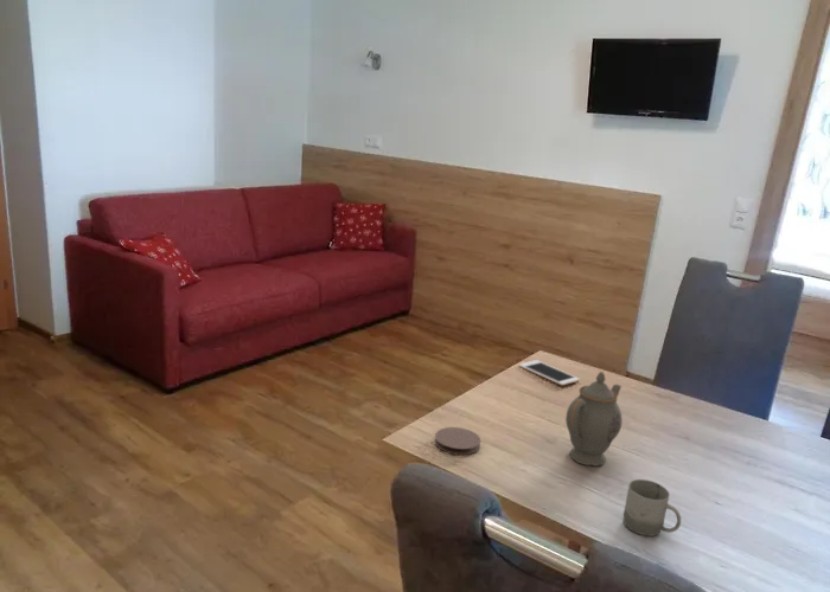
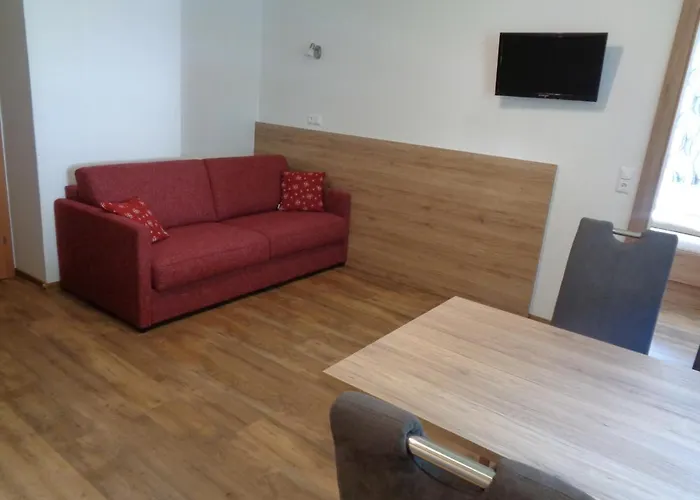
- cup [622,478,682,538]
- cell phone [518,359,581,387]
- coaster [434,426,481,456]
- chinaware [564,371,624,468]
